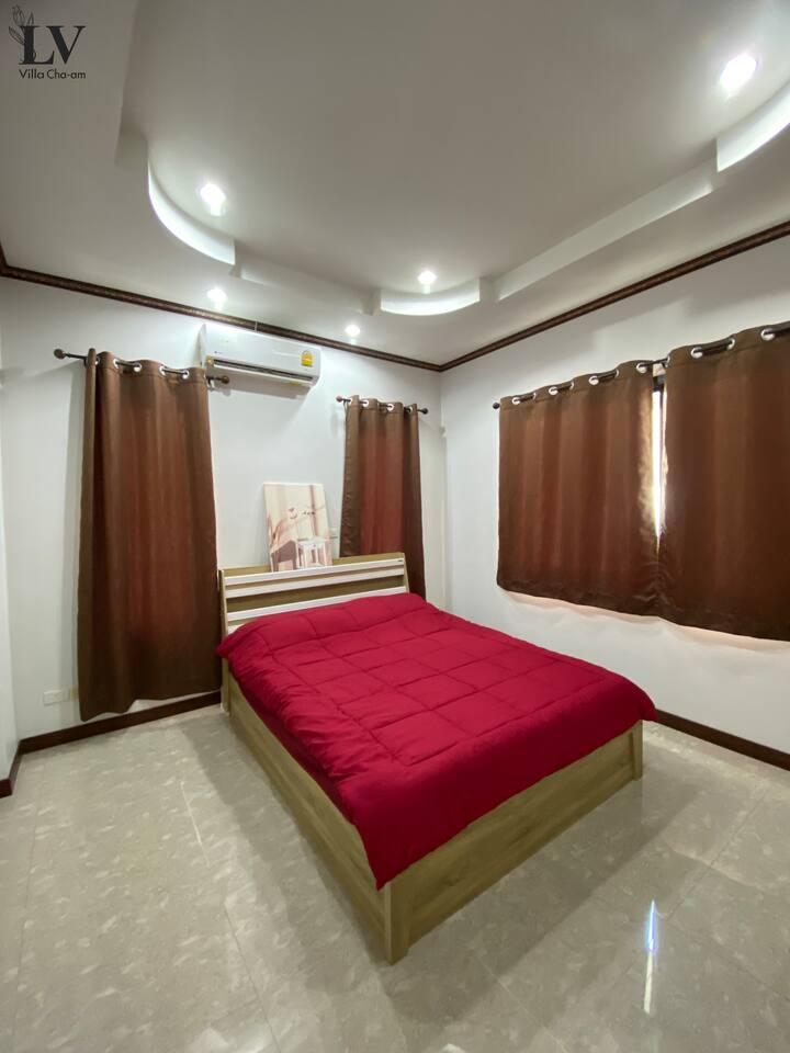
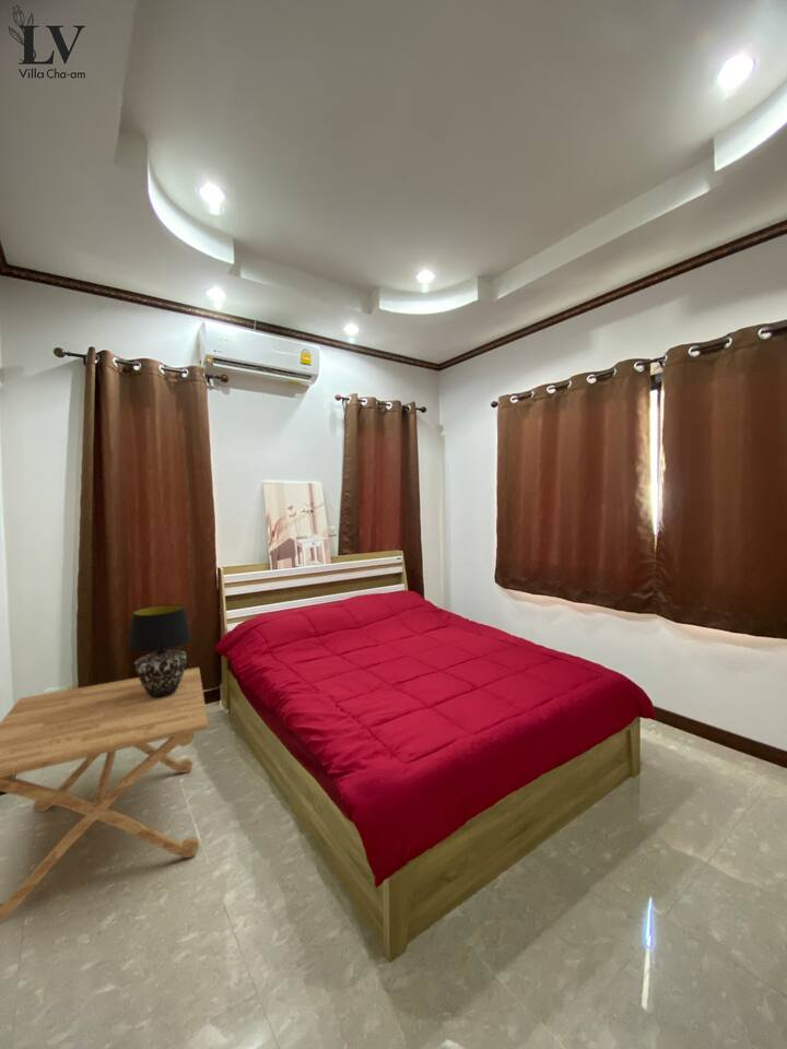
+ table lamp [127,603,193,698]
+ side table [0,667,210,923]
